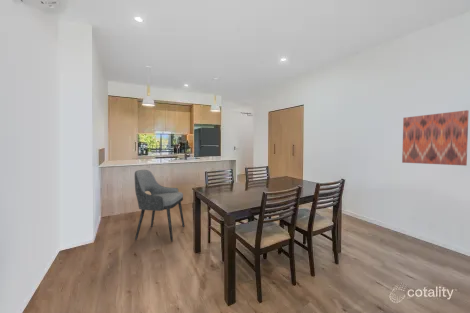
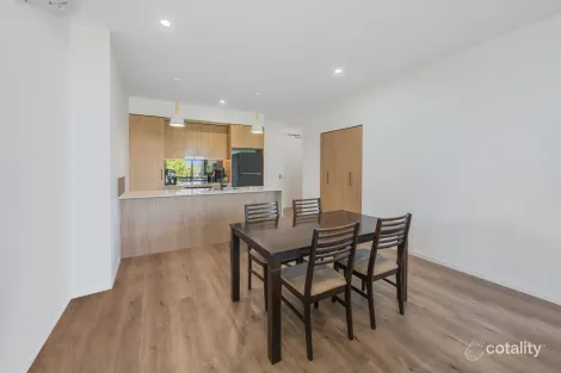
- dining chair [134,169,185,243]
- wall art [401,109,470,167]
